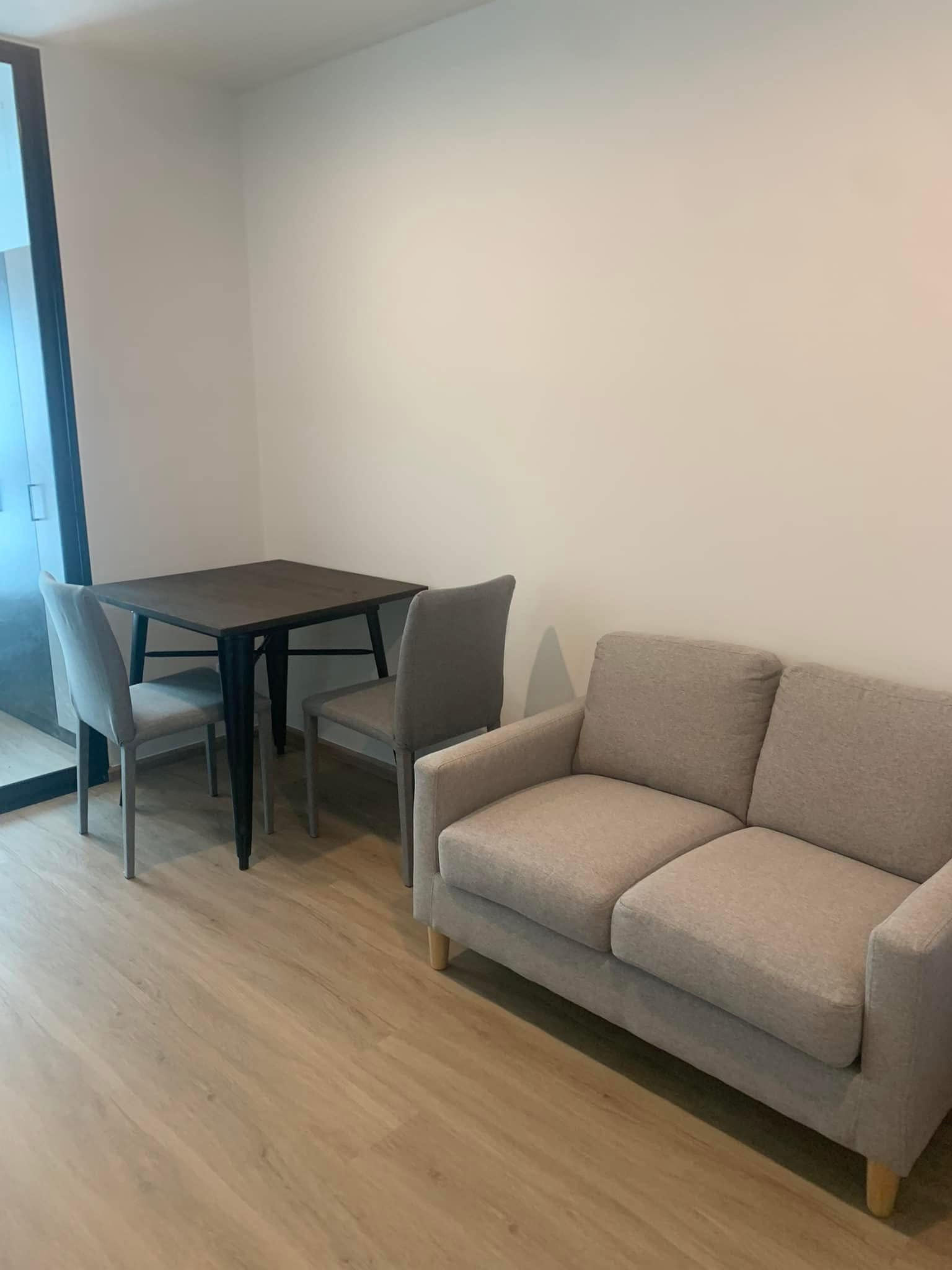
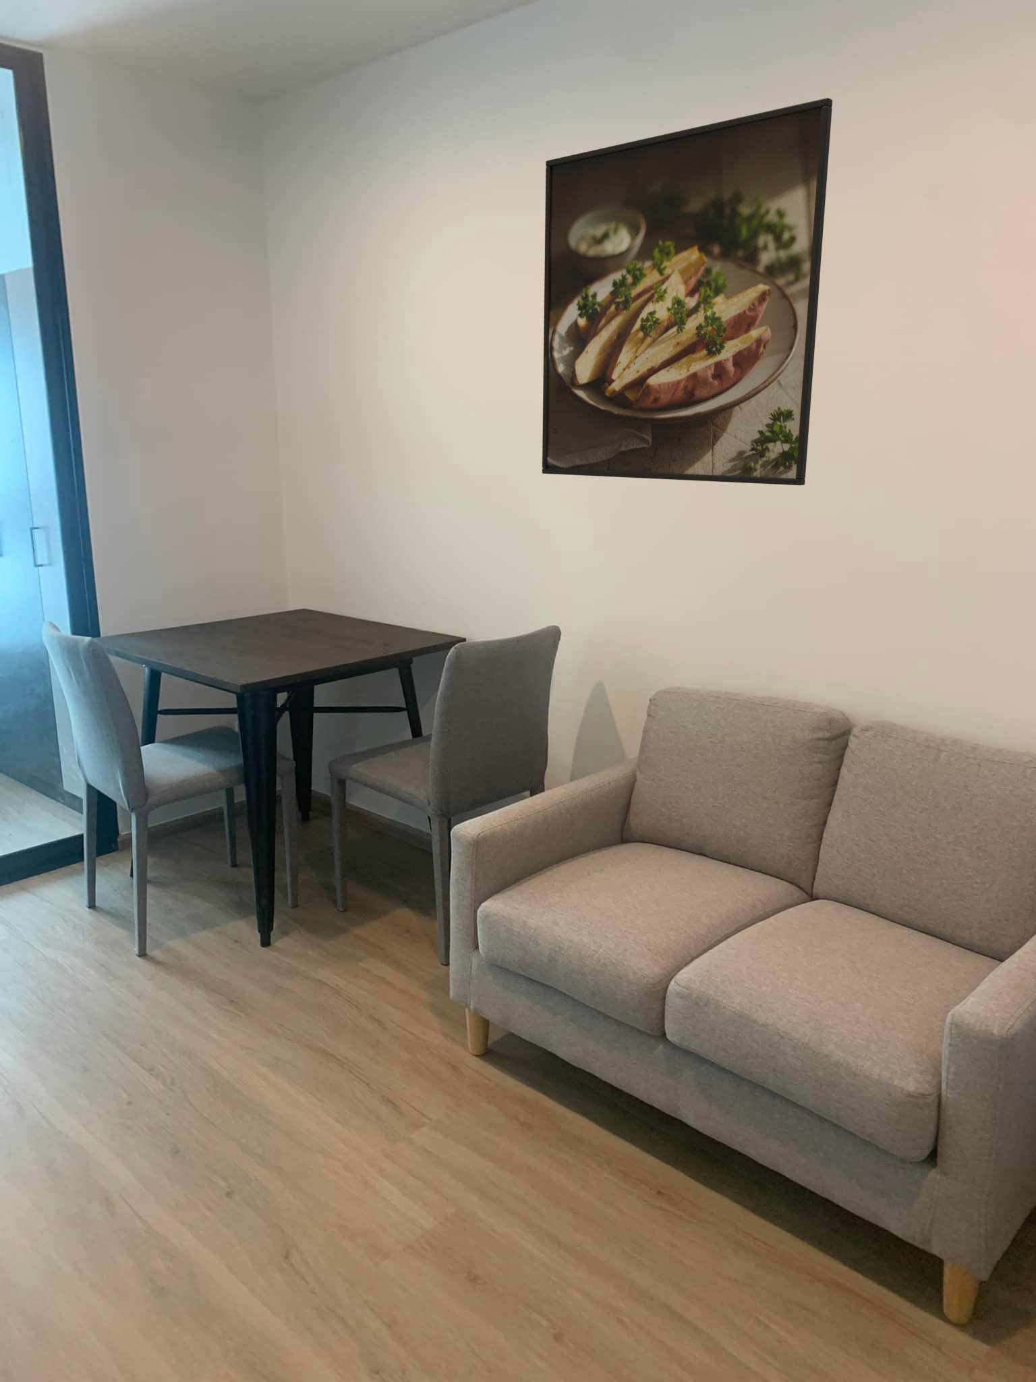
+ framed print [542,97,832,485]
